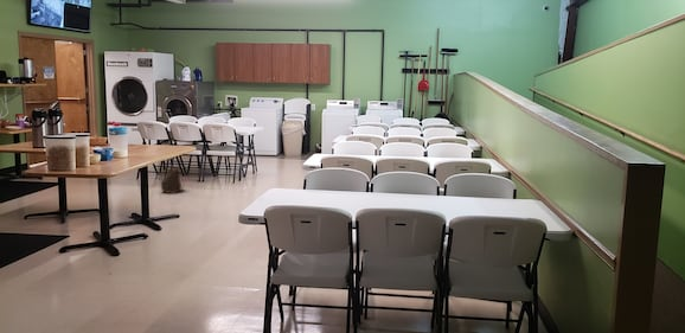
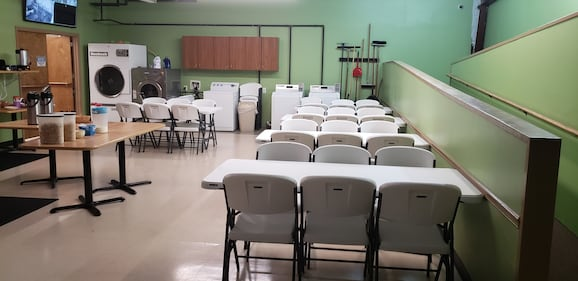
- backpack [160,165,185,194]
